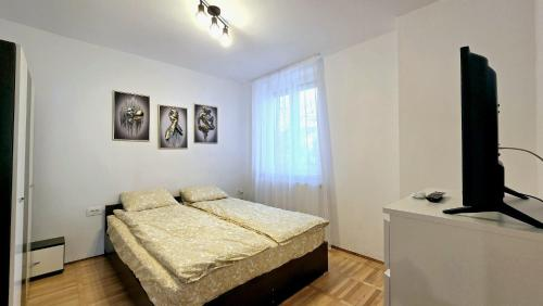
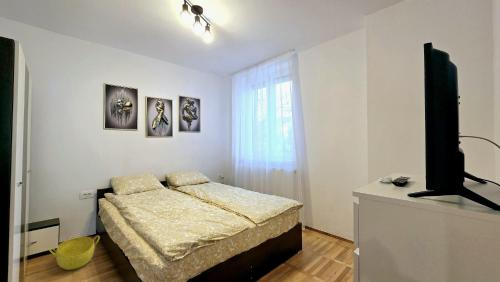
+ basket [48,235,101,271]
